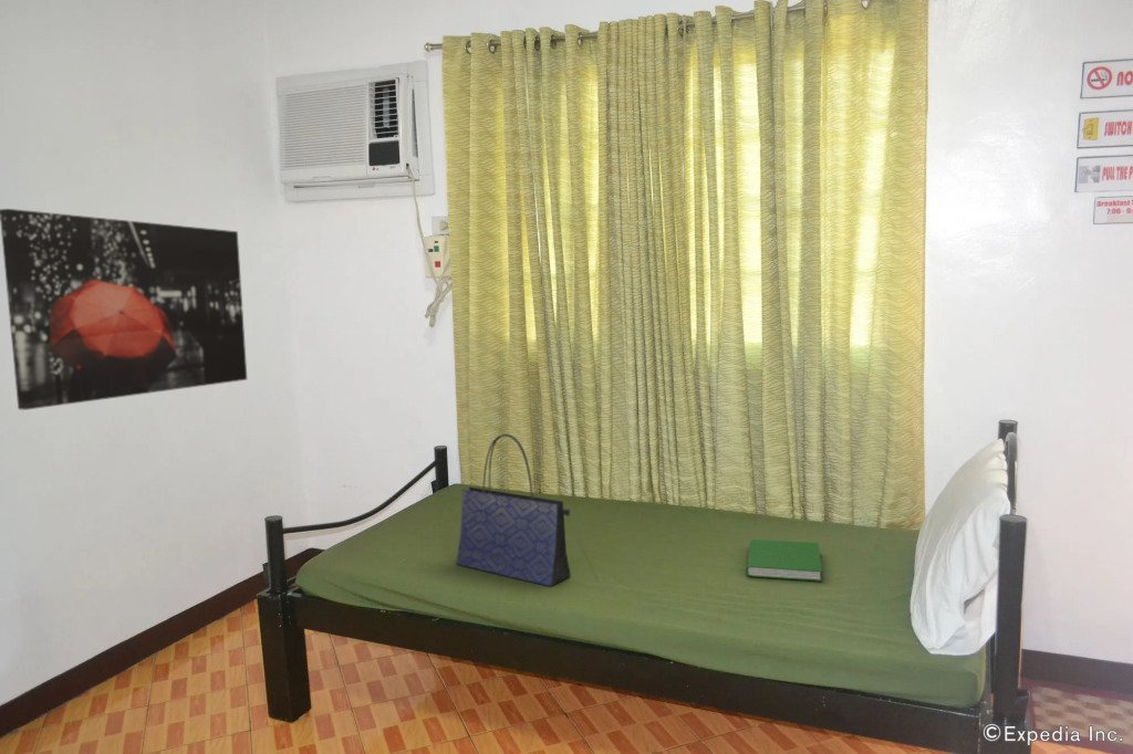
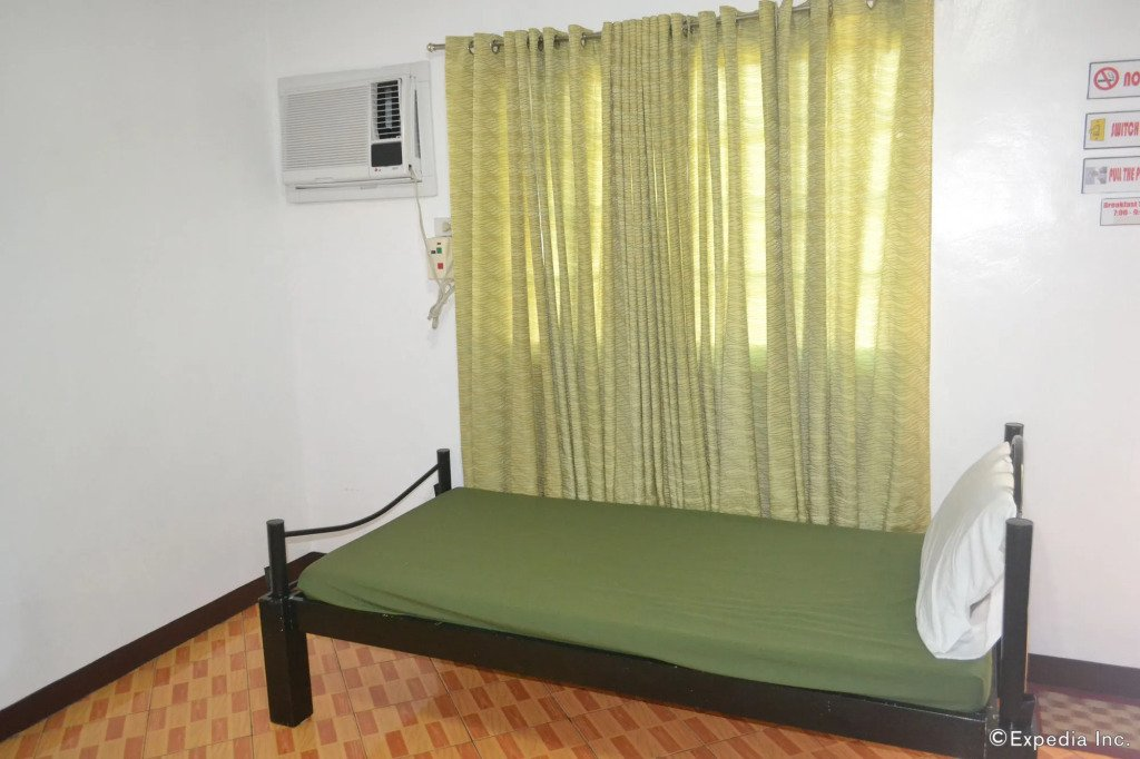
- wall art [0,208,248,411]
- tote bag [456,433,572,587]
- hardcover book [746,538,823,583]
